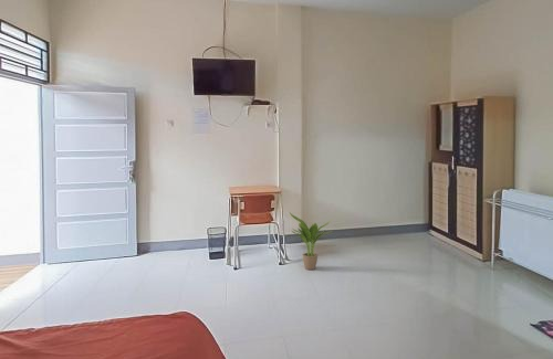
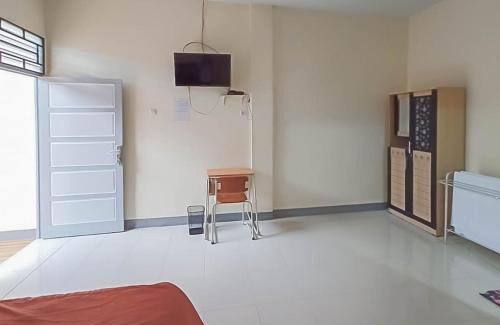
- potted plant [289,212,334,271]
